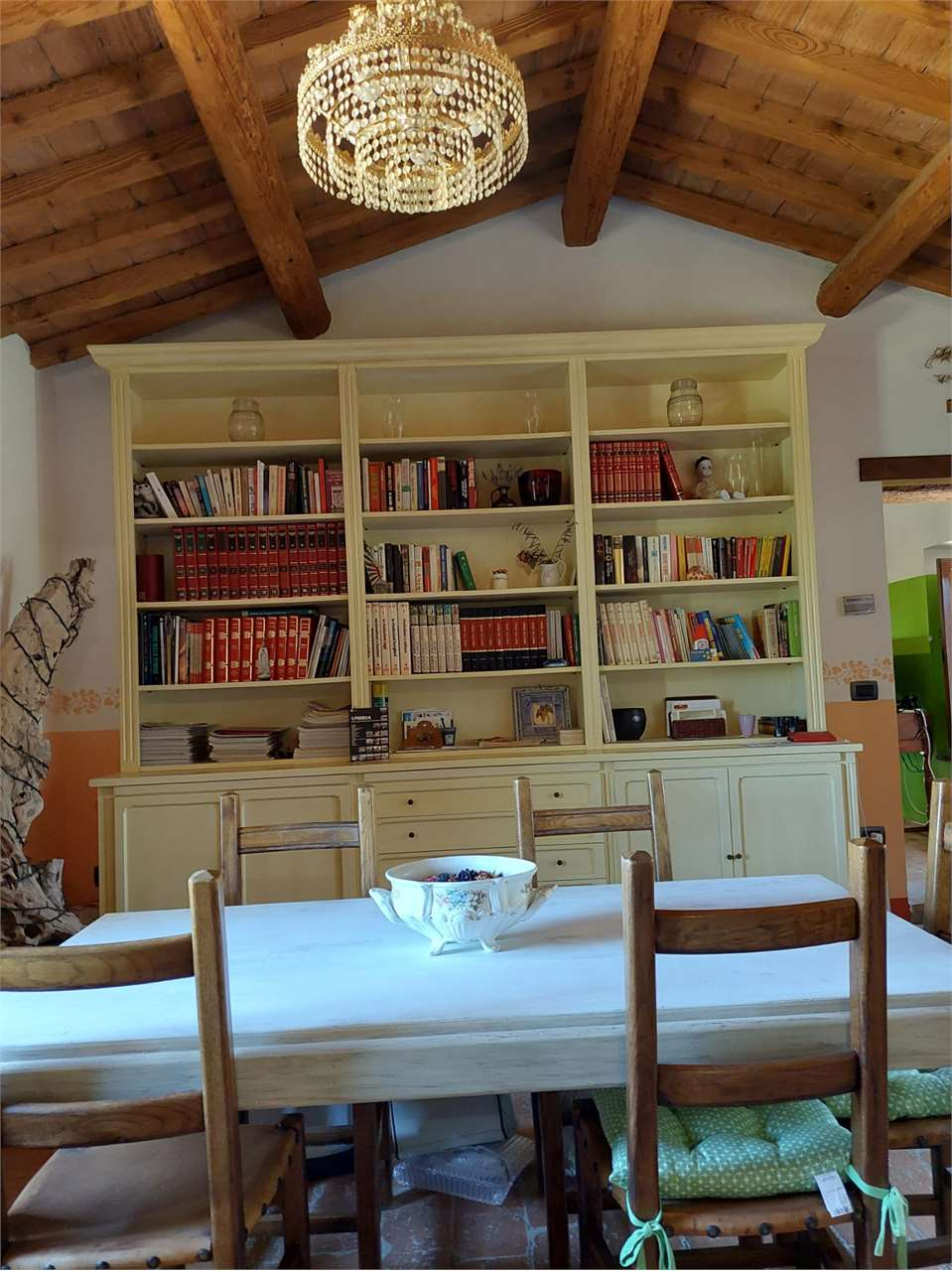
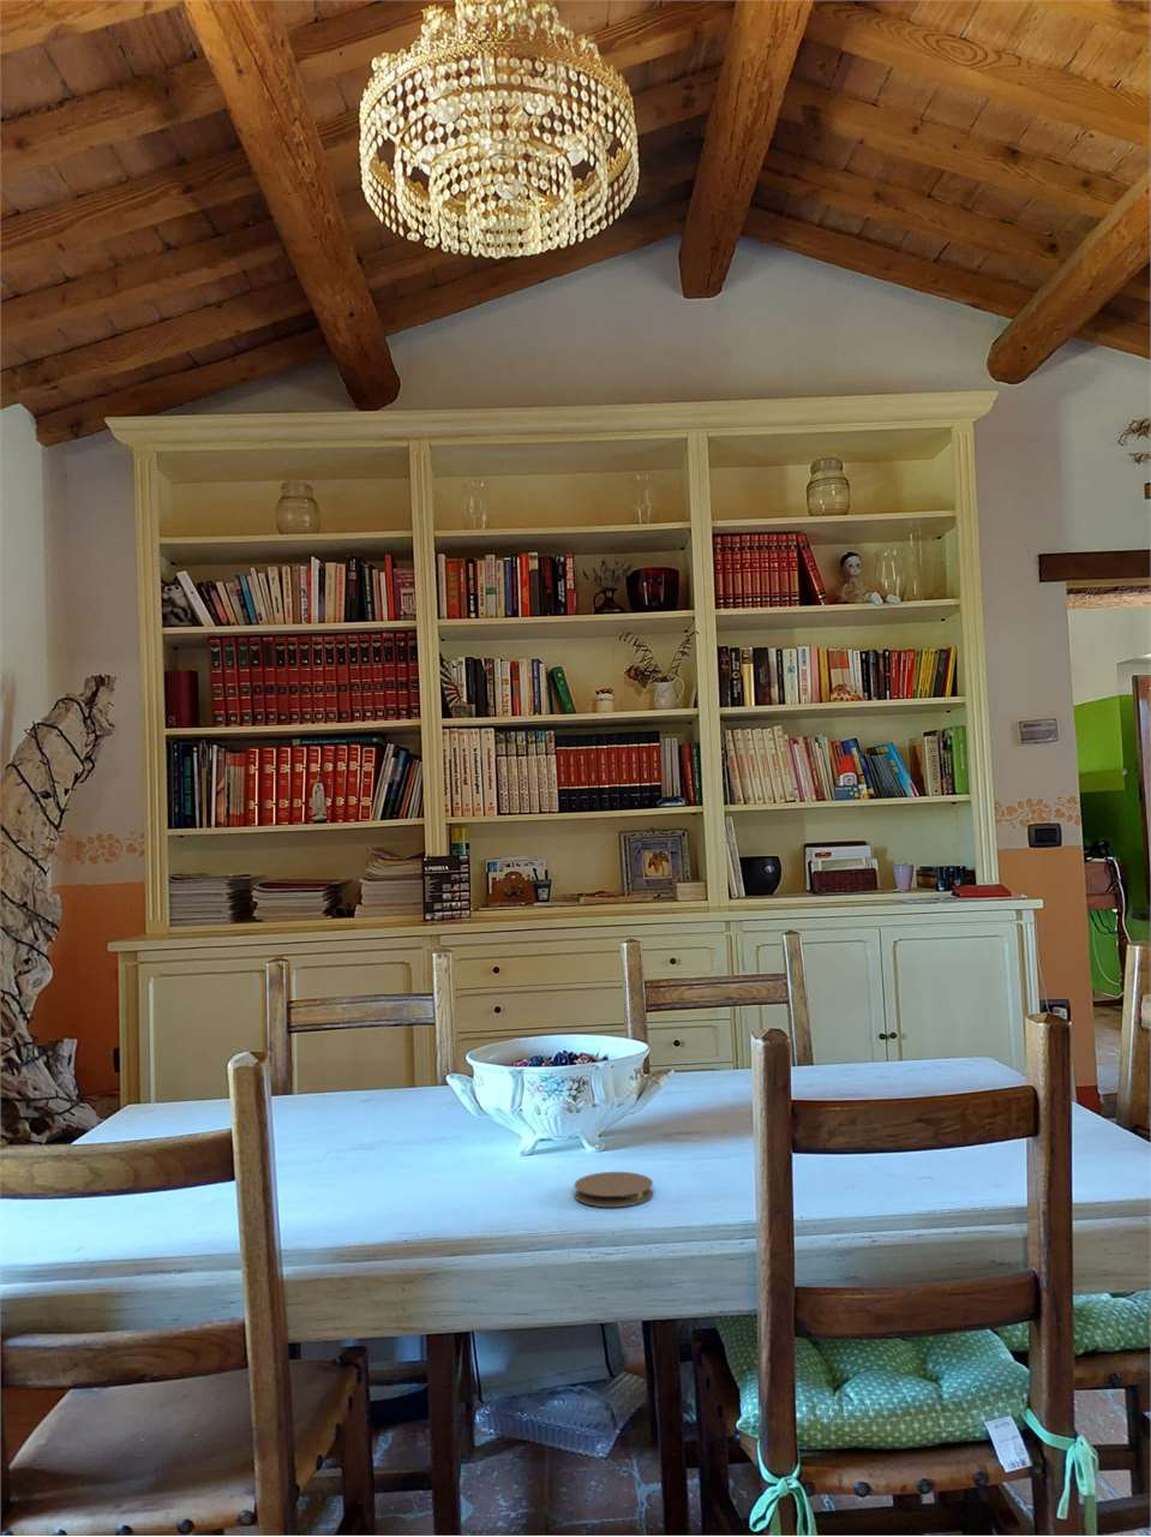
+ coaster [573,1171,654,1208]
